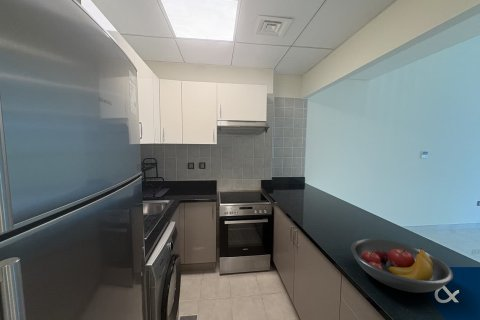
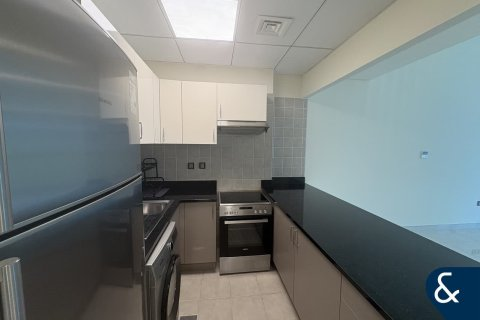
- fruit bowl [350,238,454,294]
